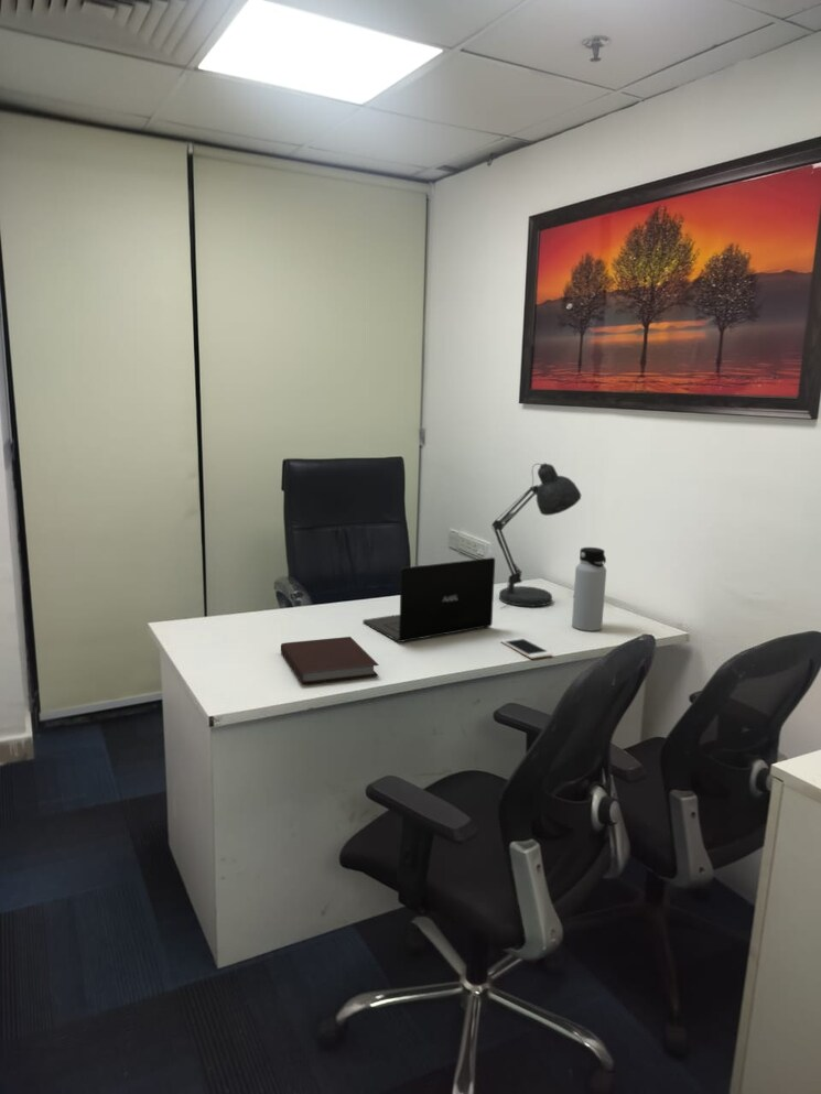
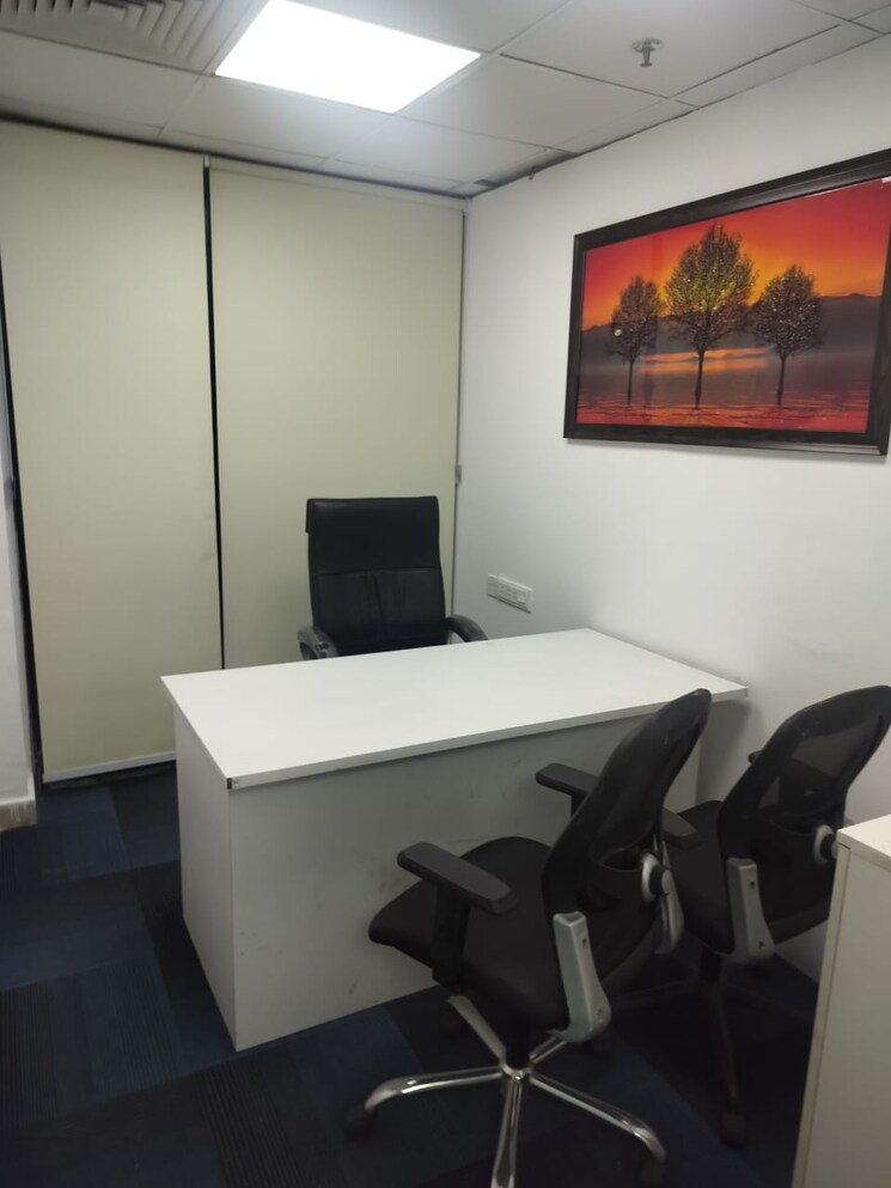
- water bottle [571,546,607,632]
- notebook [280,636,380,685]
- laptop [361,556,496,643]
- cell phone [500,637,554,660]
- desk lamp [490,462,582,609]
